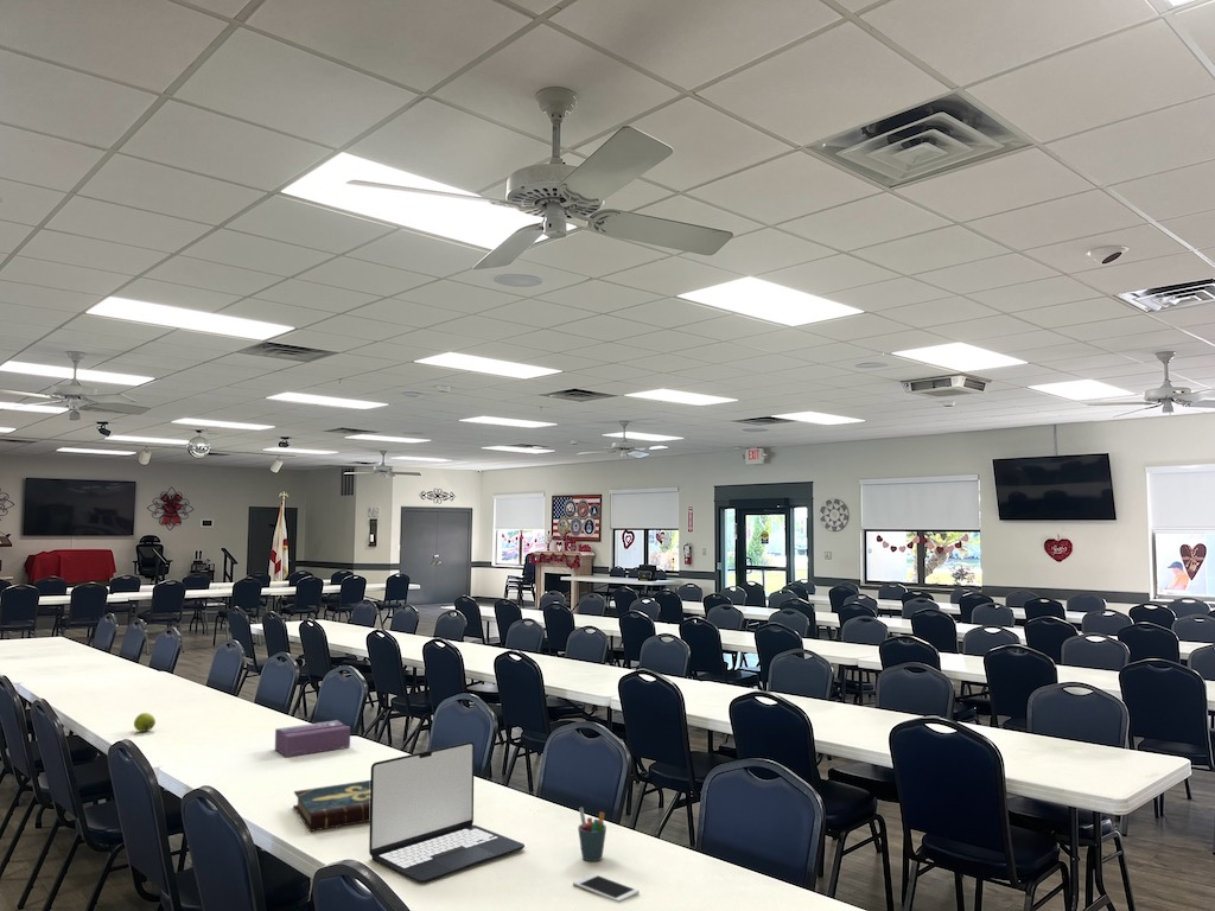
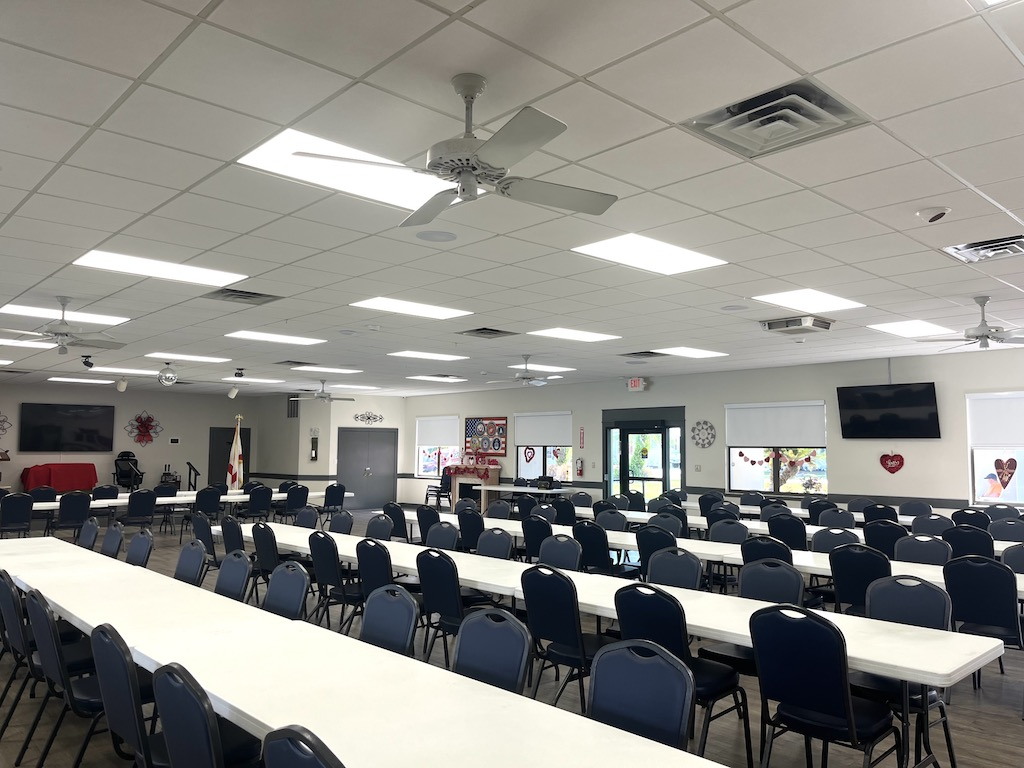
- laptop [368,740,526,884]
- book [293,779,370,833]
- pen holder [577,807,608,862]
- cell phone [572,873,641,904]
- tissue box [274,719,351,758]
- apple [133,712,157,733]
